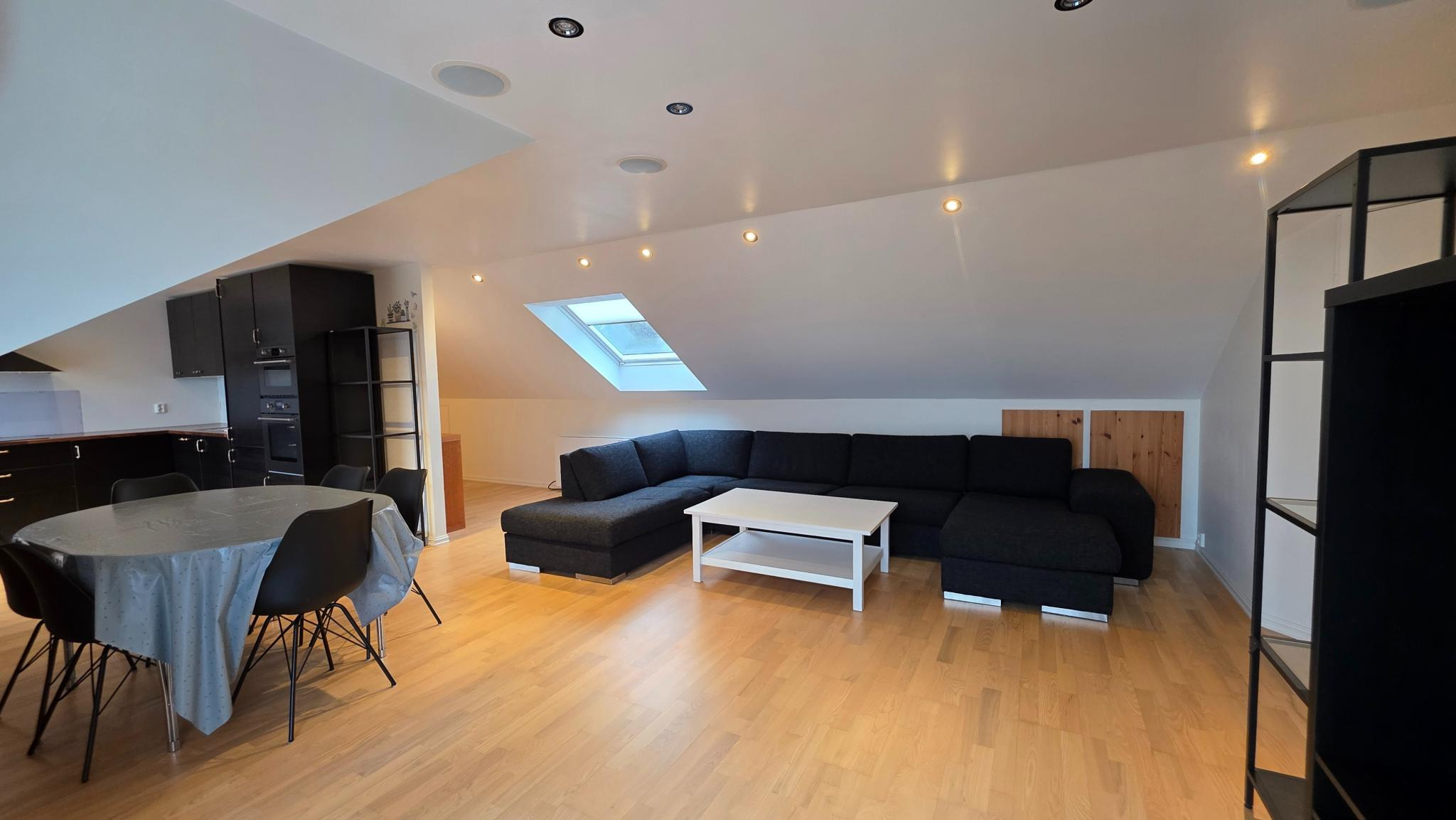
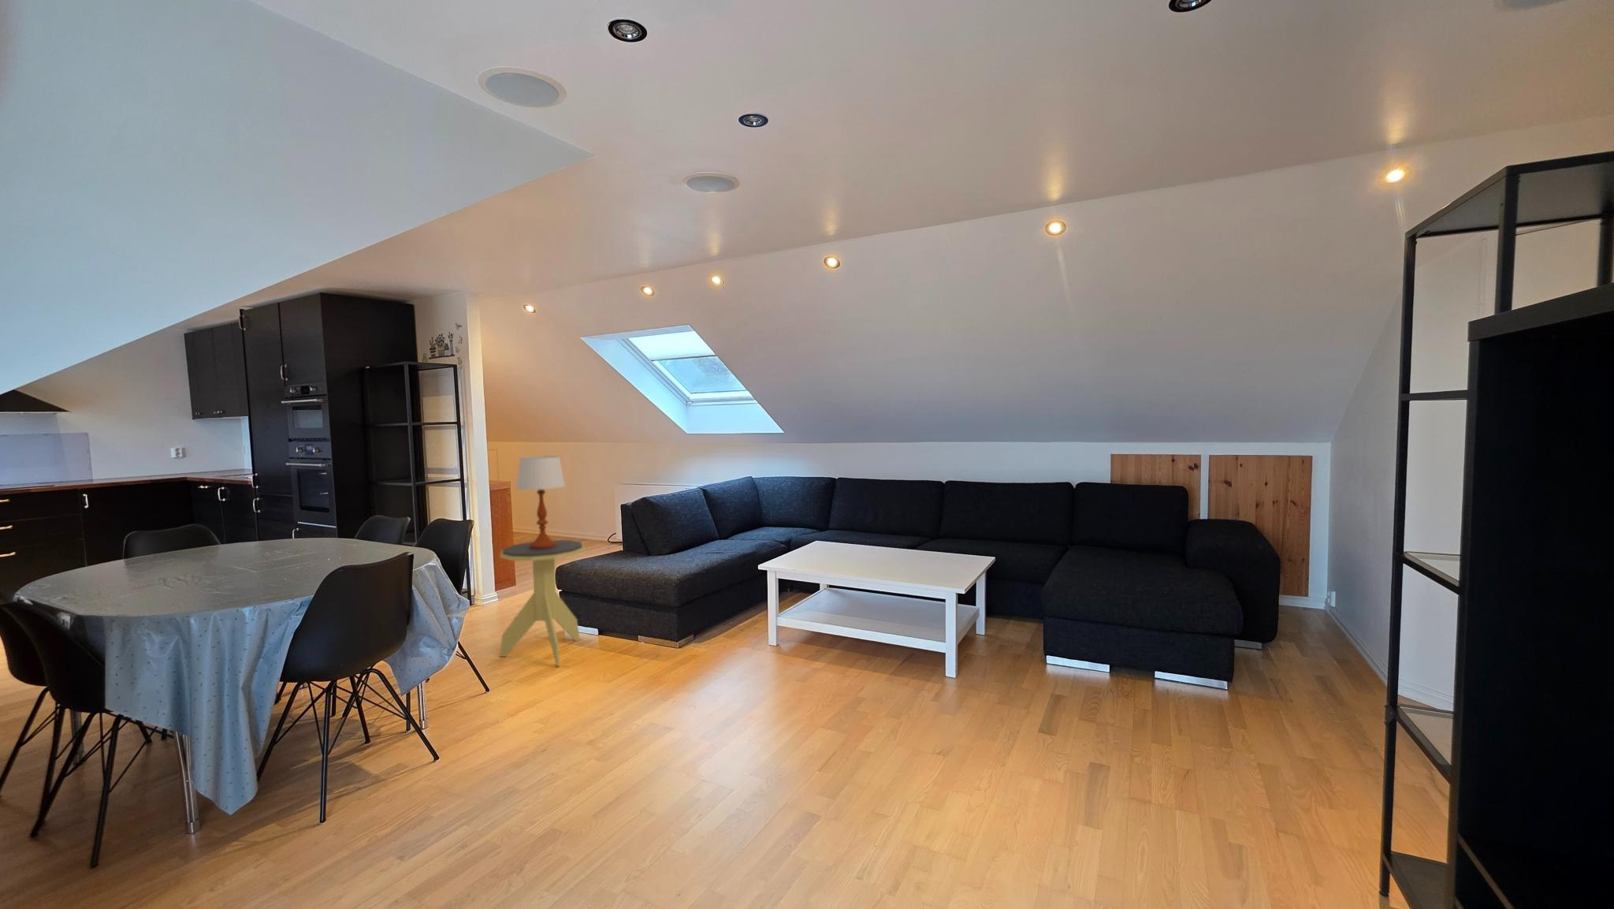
+ side table [499,539,585,667]
+ table lamp [515,455,565,549]
